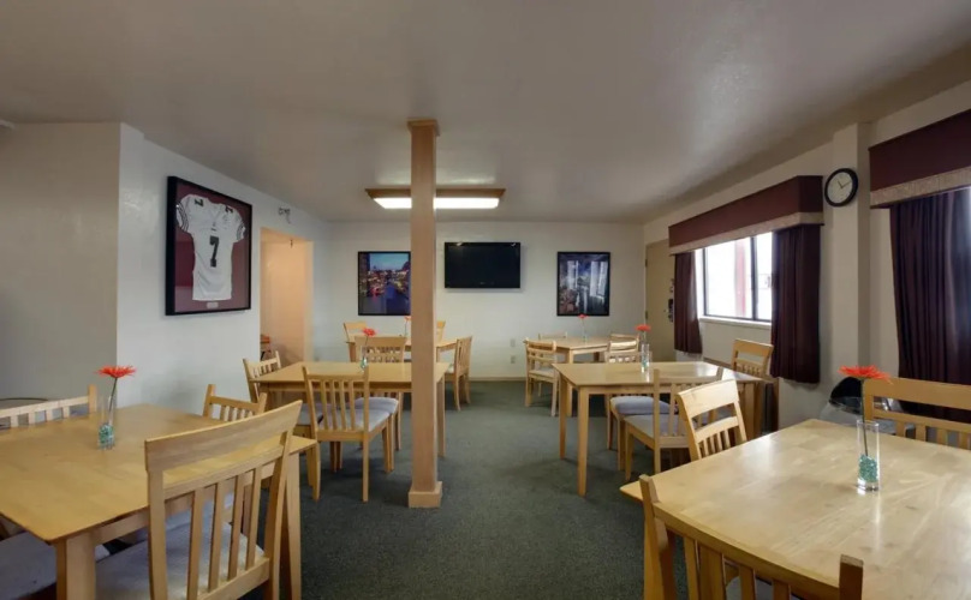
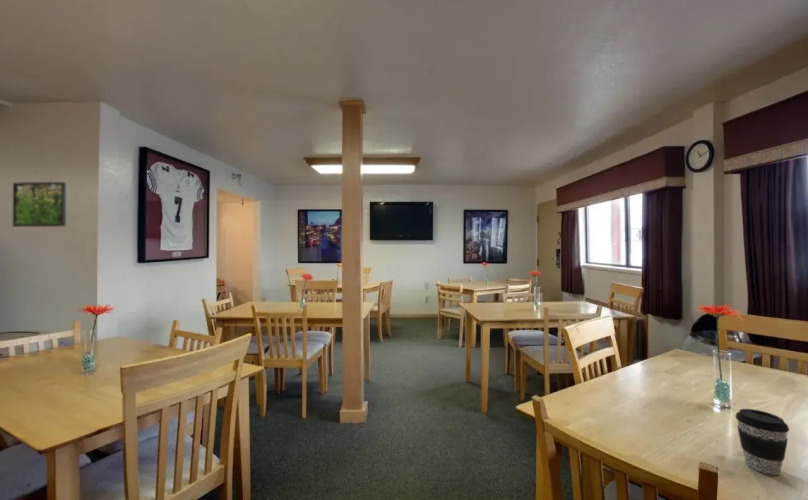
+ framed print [12,181,67,228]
+ coffee cup [734,408,790,476]
